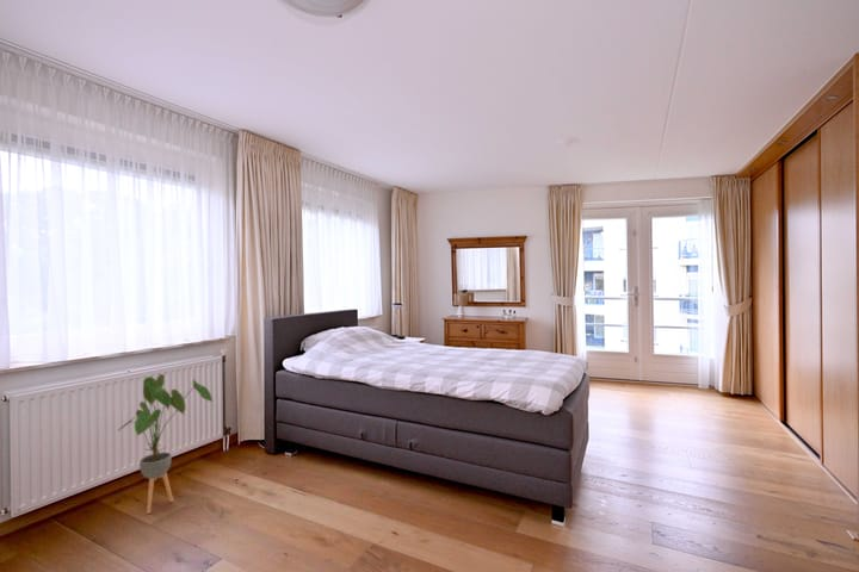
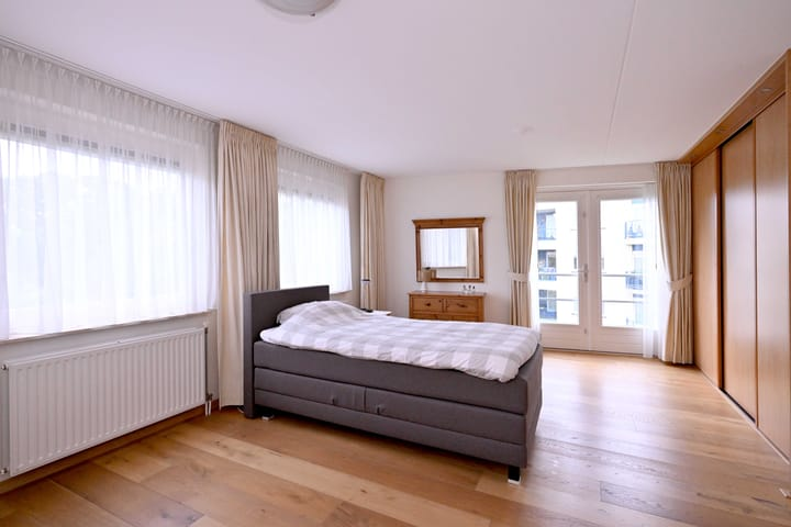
- house plant [117,373,215,515]
